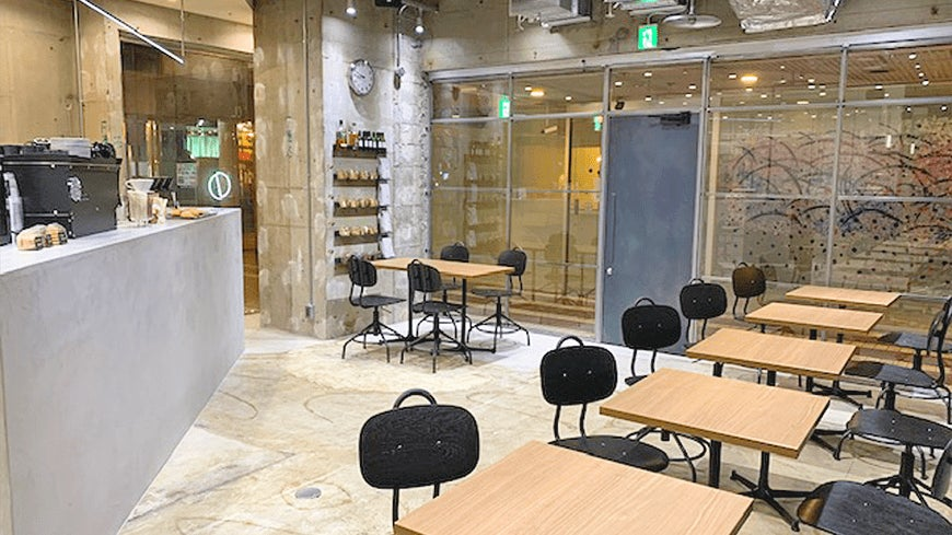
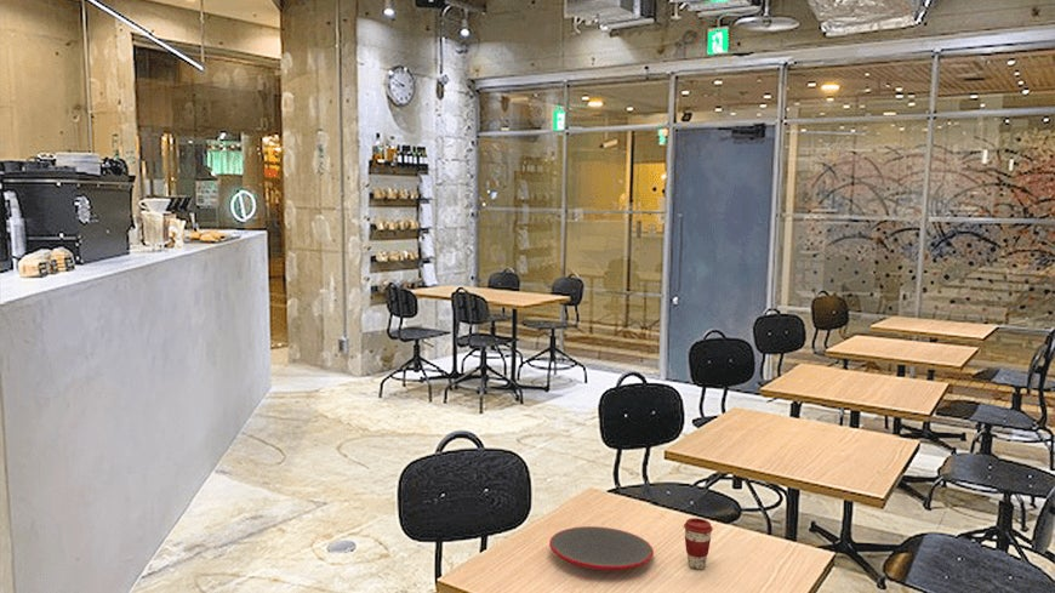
+ plate [548,525,655,571]
+ coffee cup [683,517,714,570]
